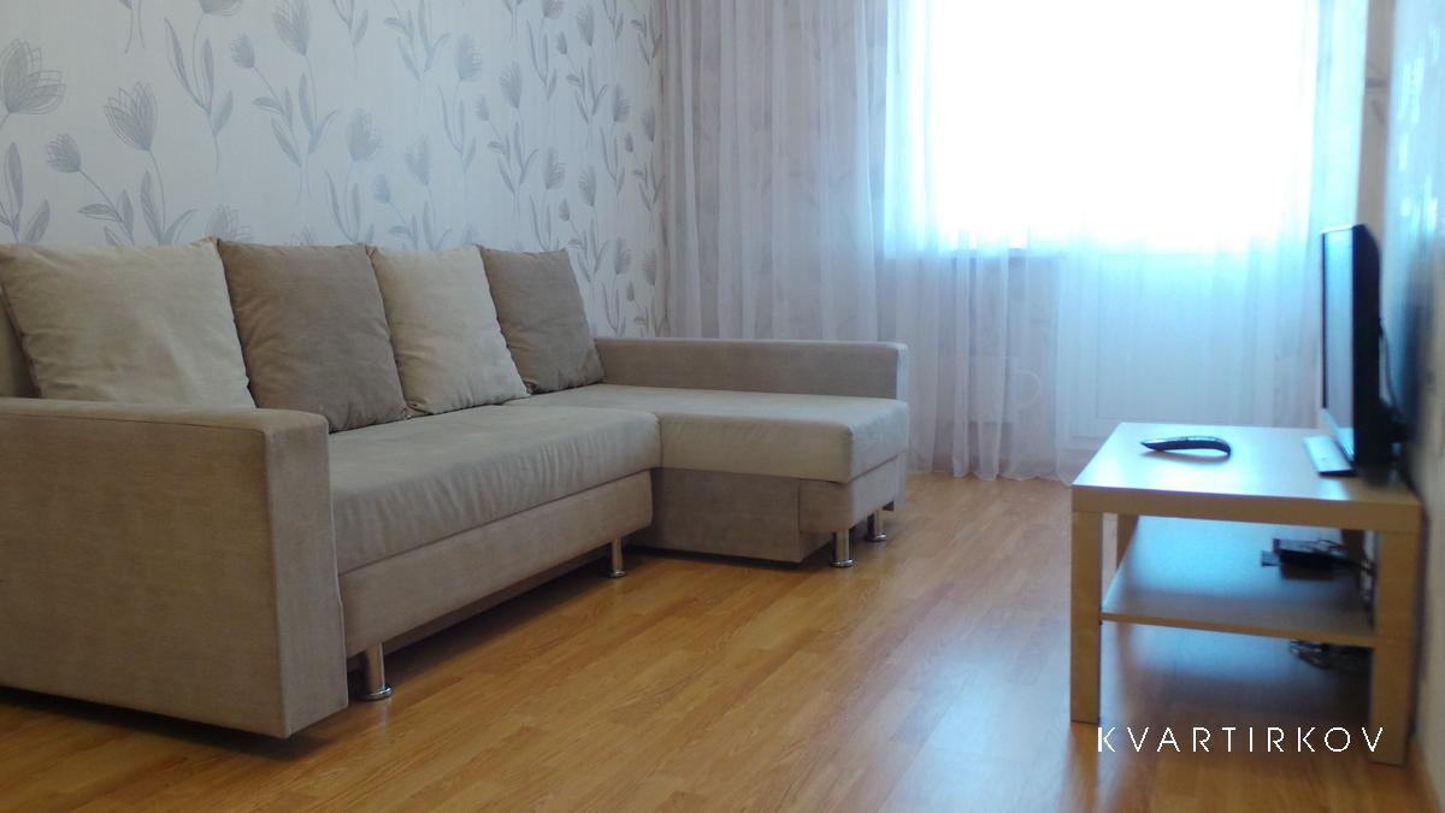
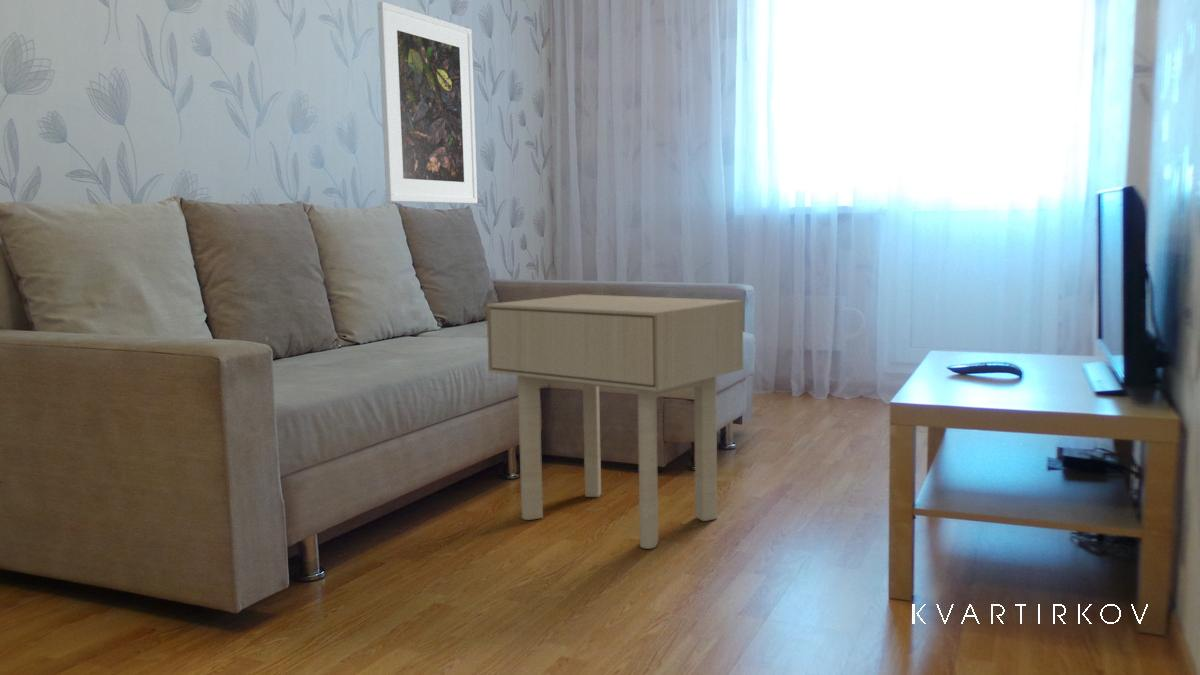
+ side table [485,293,744,550]
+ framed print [376,1,478,205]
